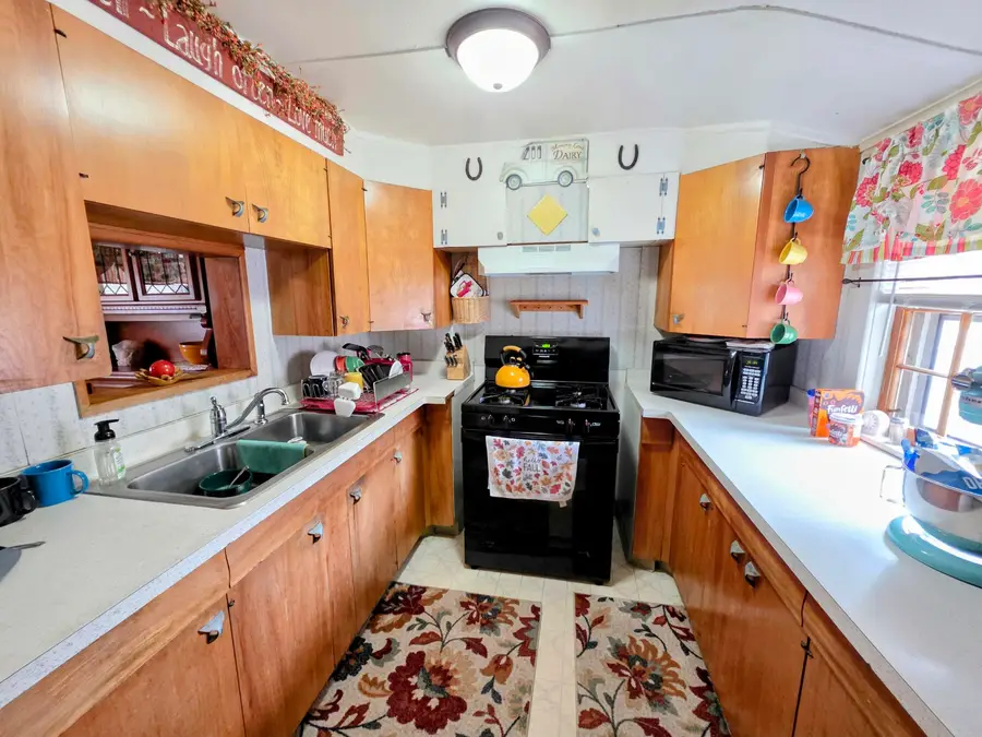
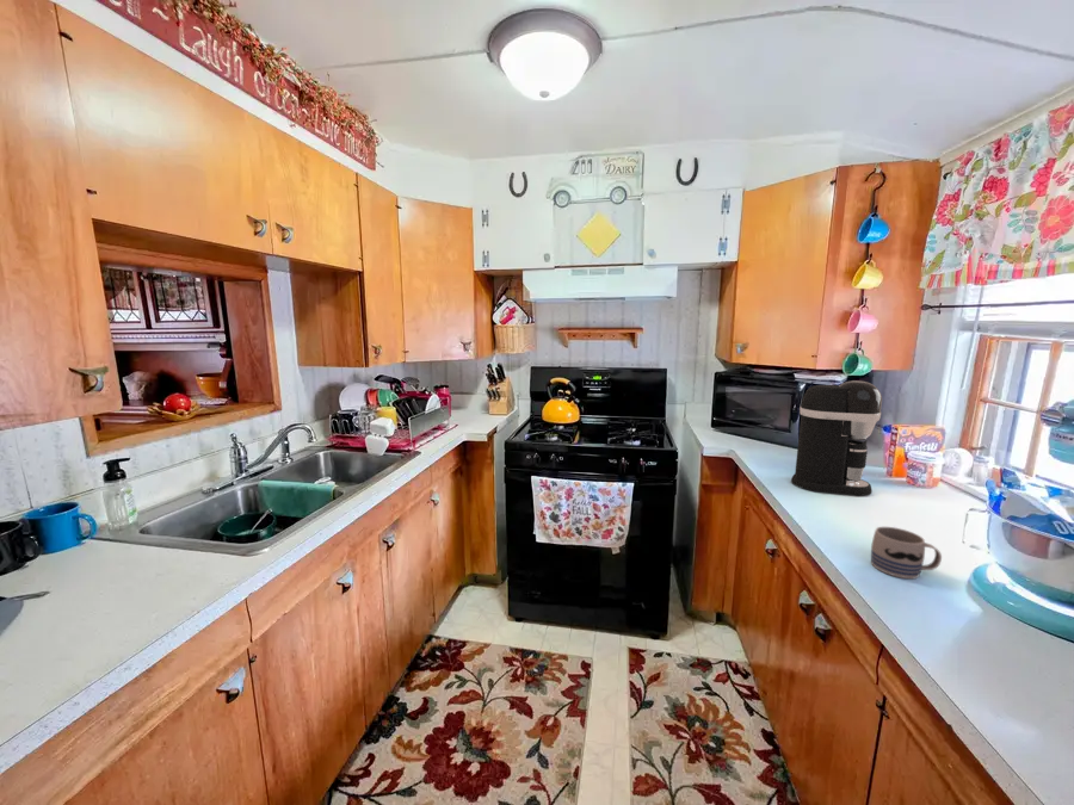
+ coffee maker [790,379,883,496]
+ mug [870,526,943,580]
